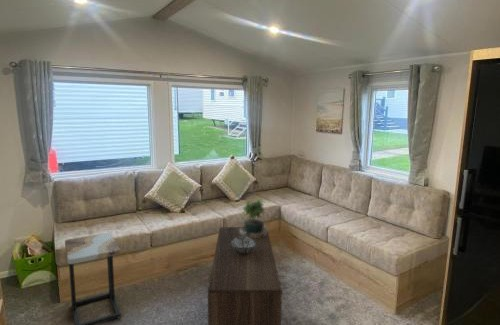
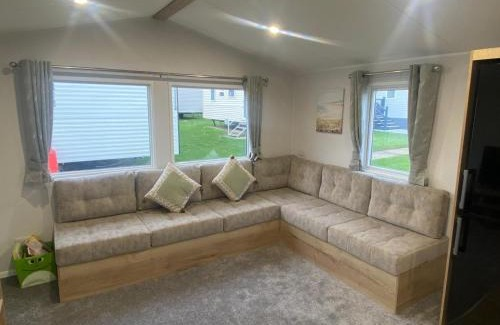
- decorative bowl [231,236,256,253]
- coffee table [207,226,283,325]
- potted plant [240,198,269,238]
- side table [64,232,122,325]
